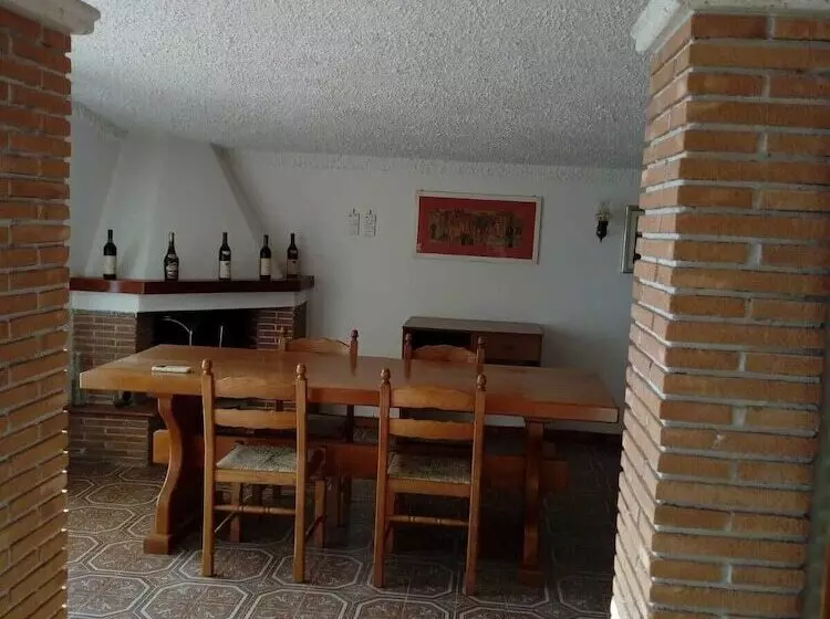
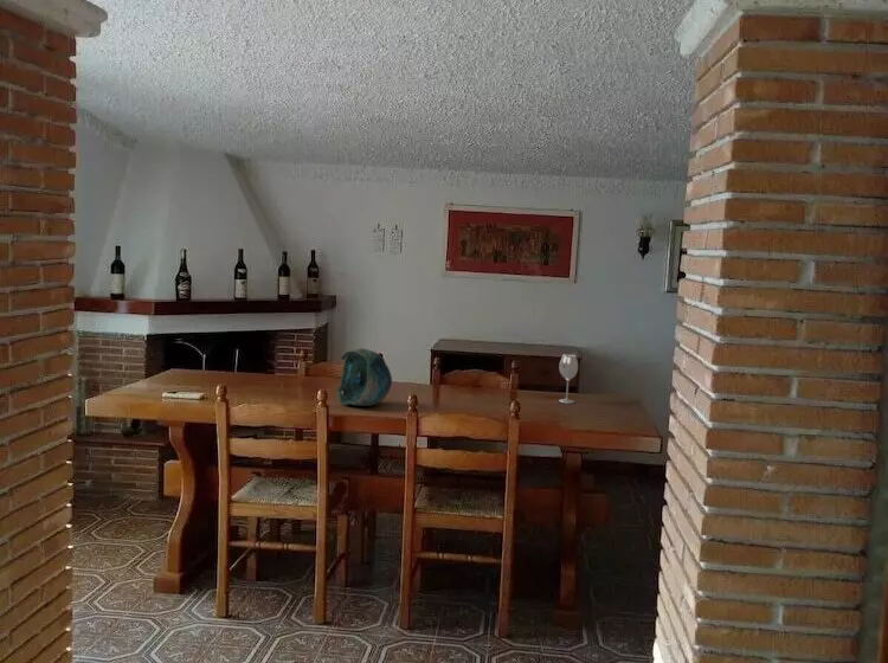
+ wineglass [558,353,579,405]
+ decorative bowl [336,347,393,407]
